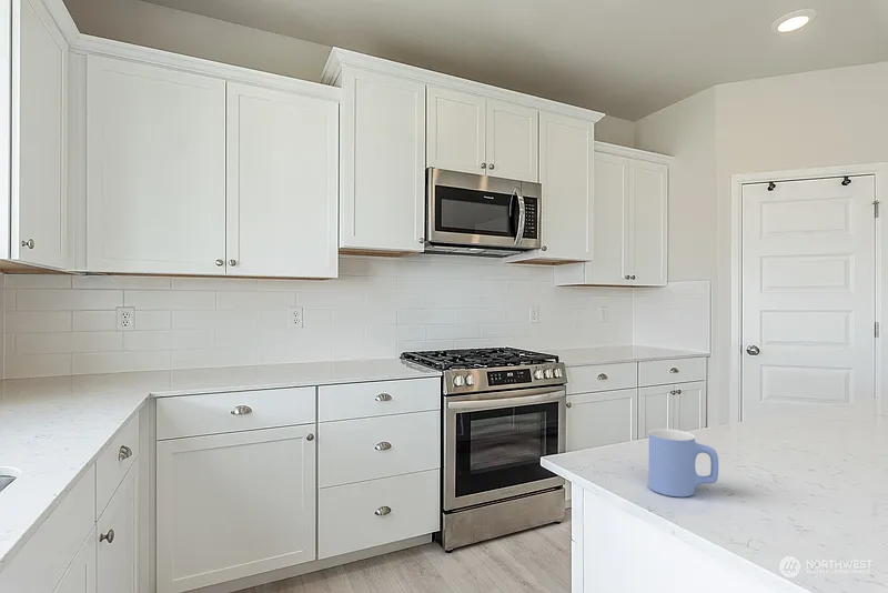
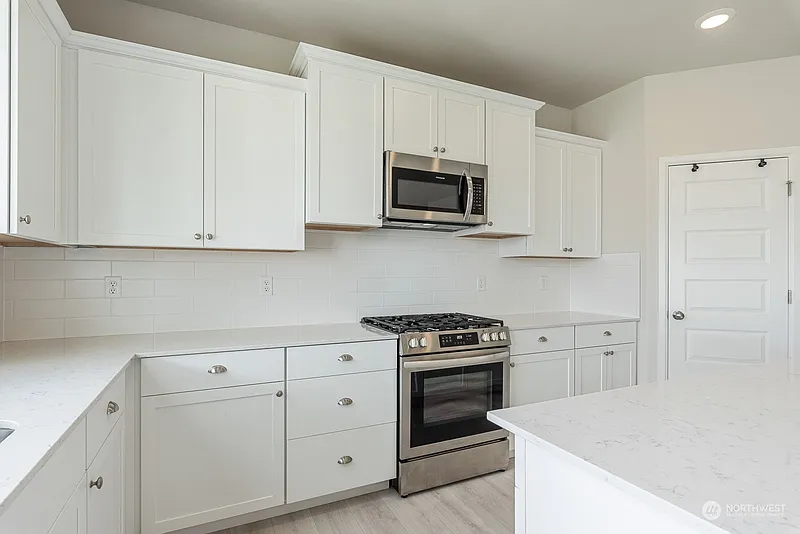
- mug [647,428,719,497]
